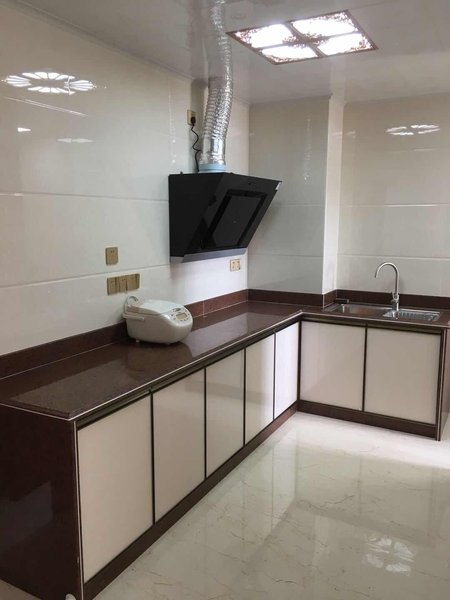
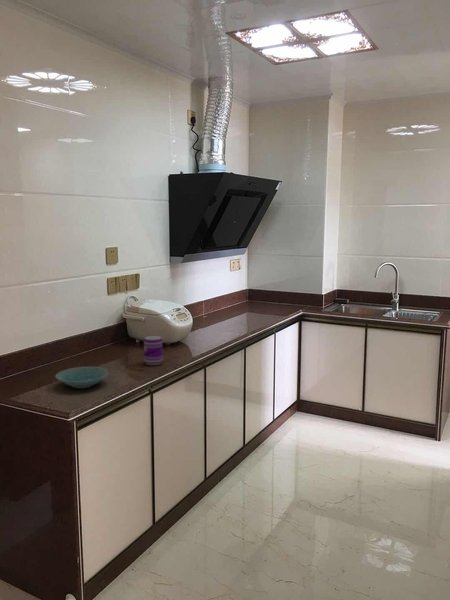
+ beverage can [143,335,164,366]
+ bowl [54,366,109,389]
